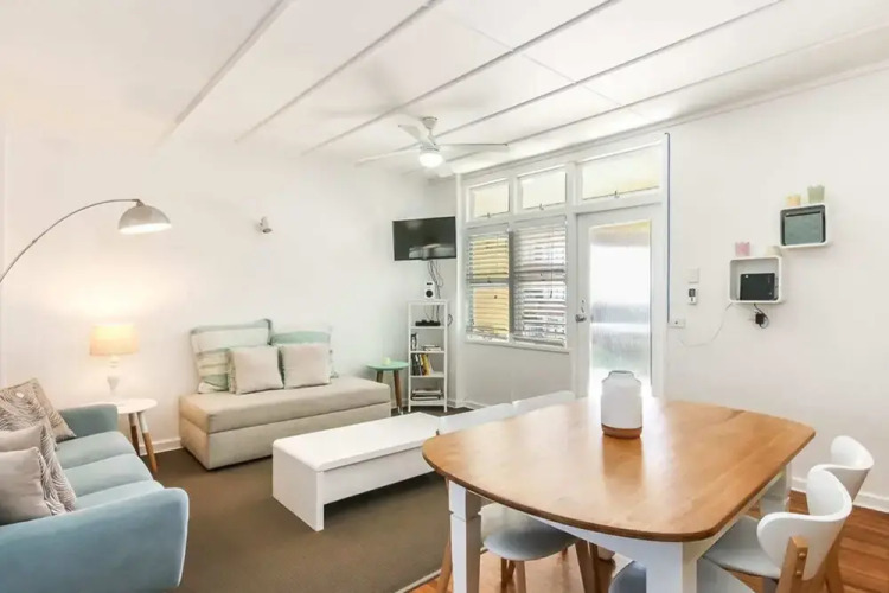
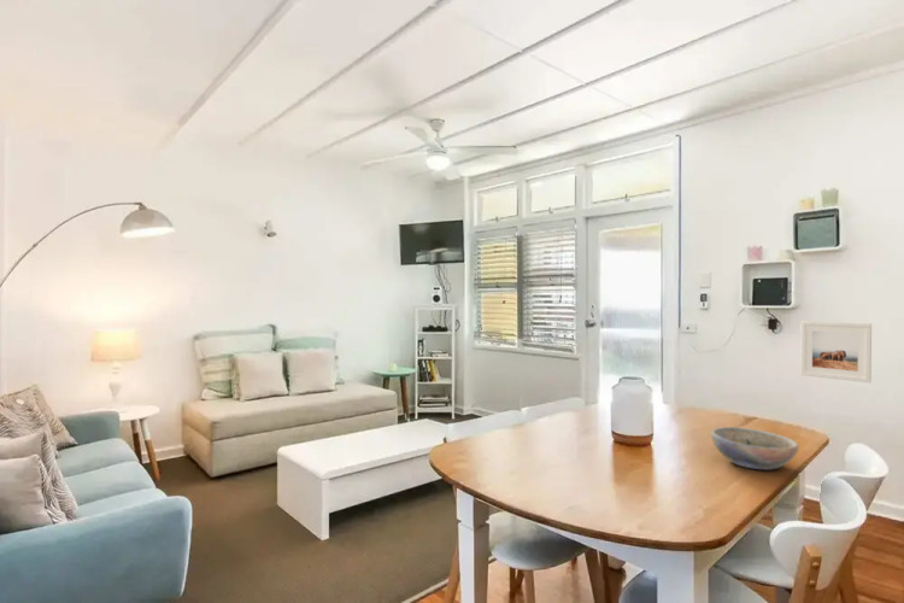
+ bowl [710,426,799,472]
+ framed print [799,320,873,384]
